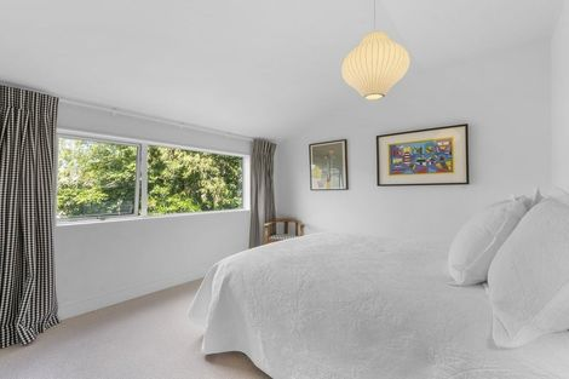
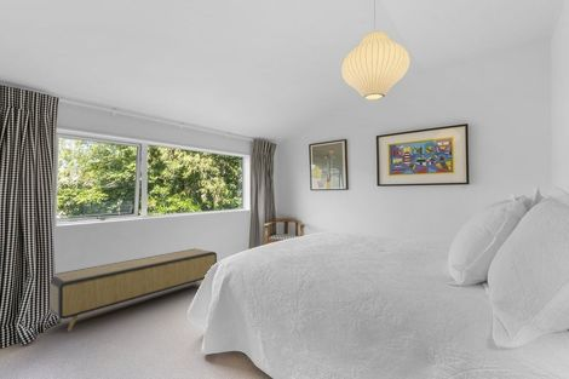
+ storage bench [48,247,218,333]
